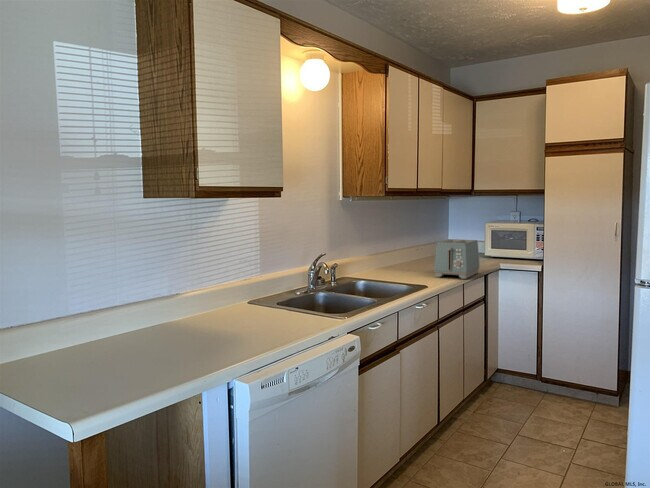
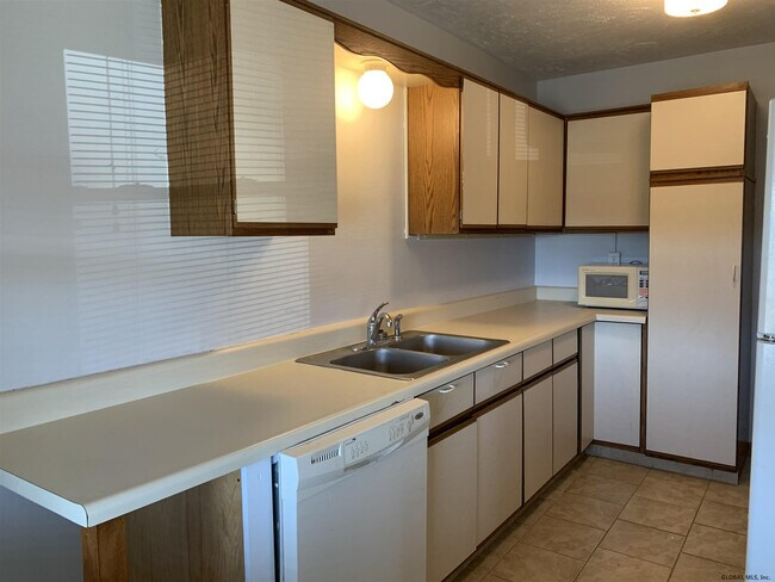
- toaster [433,238,481,280]
